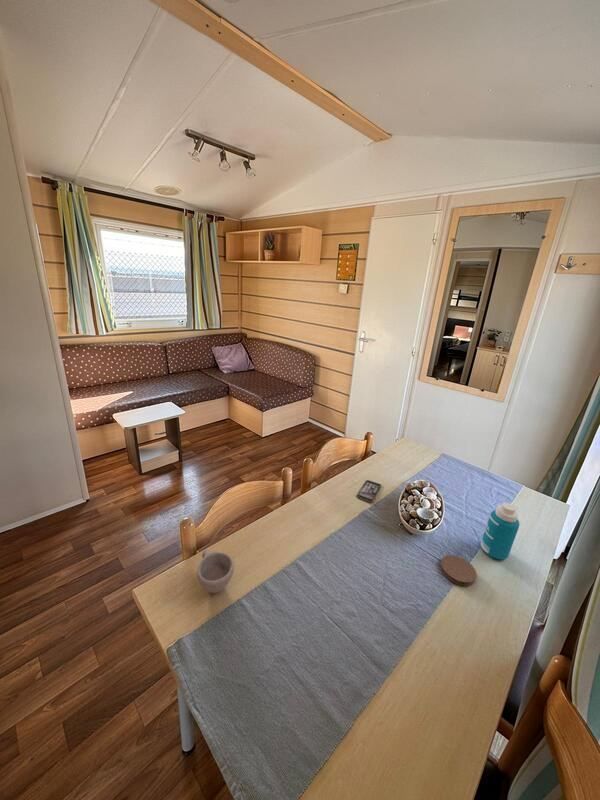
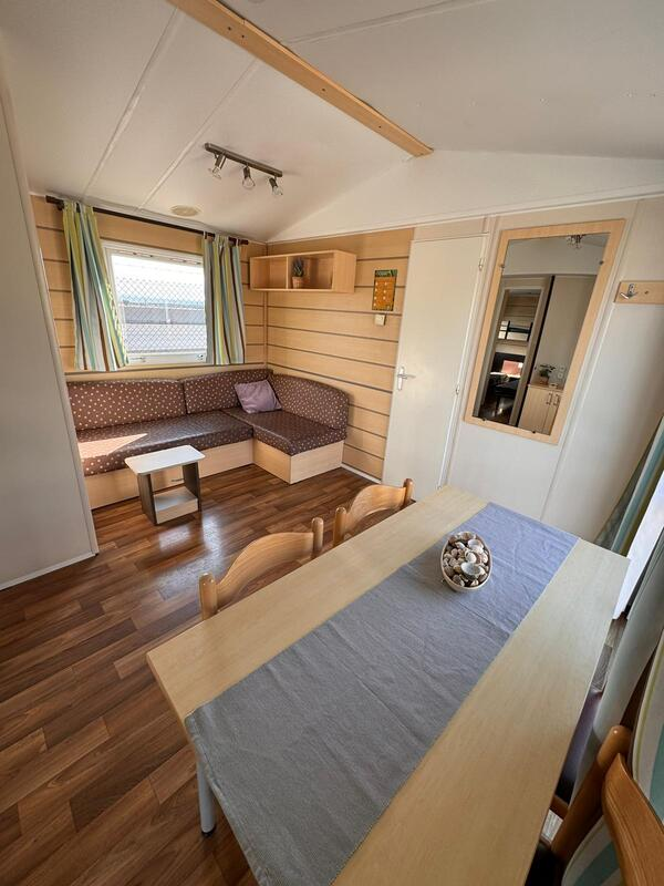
- coaster [439,554,478,587]
- cup [196,549,235,594]
- smartphone [356,479,383,503]
- bottle [480,502,520,560]
